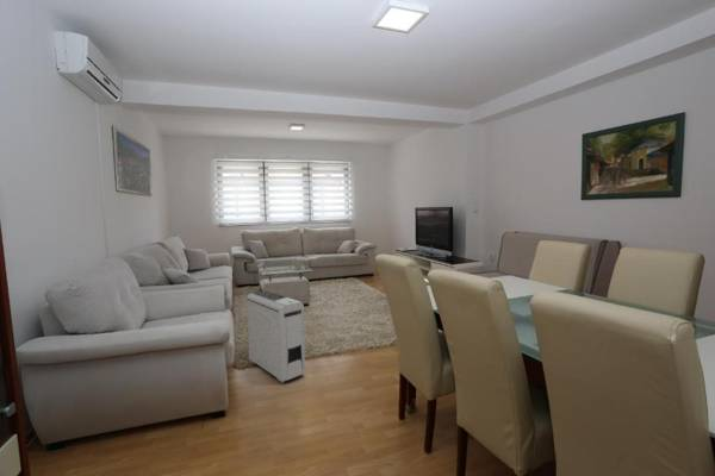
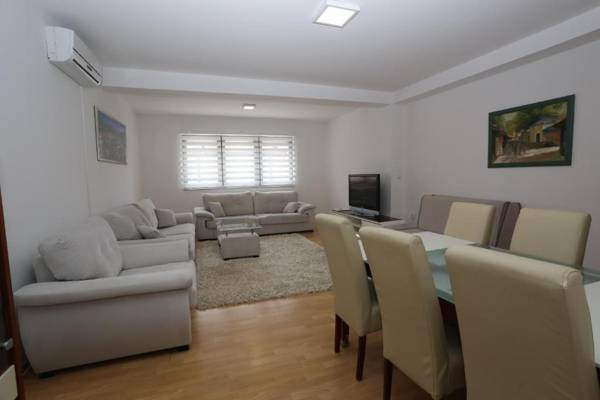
- air purifier [245,289,306,383]
